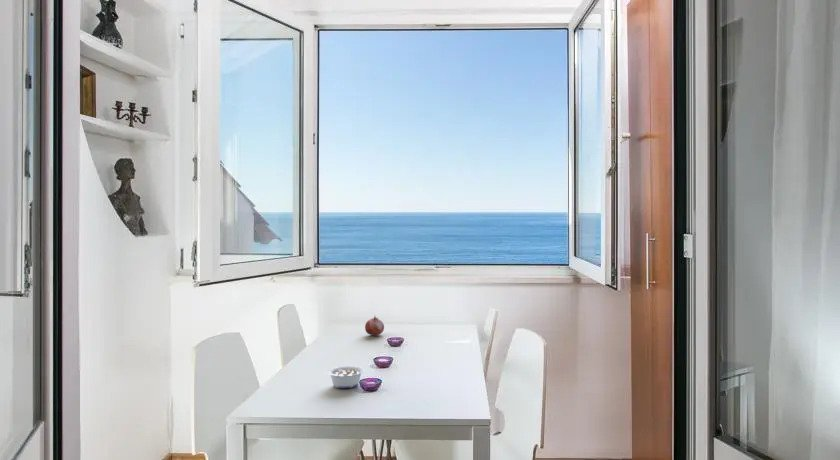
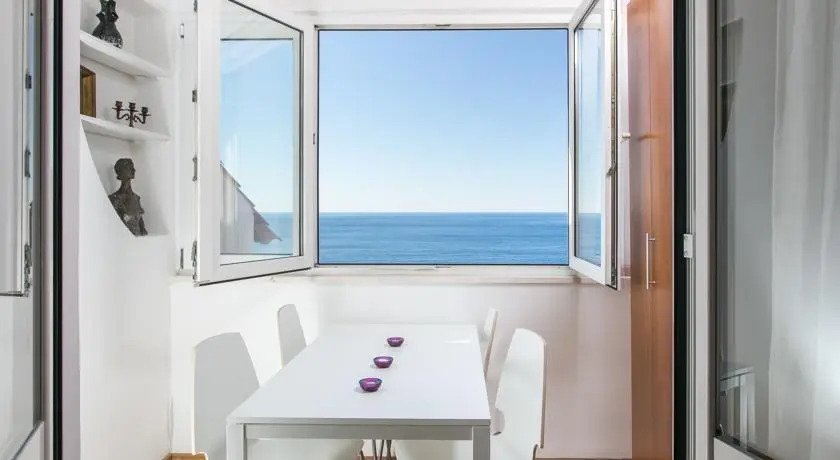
- fruit [364,315,385,337]
- legume [322,365,365,389]
